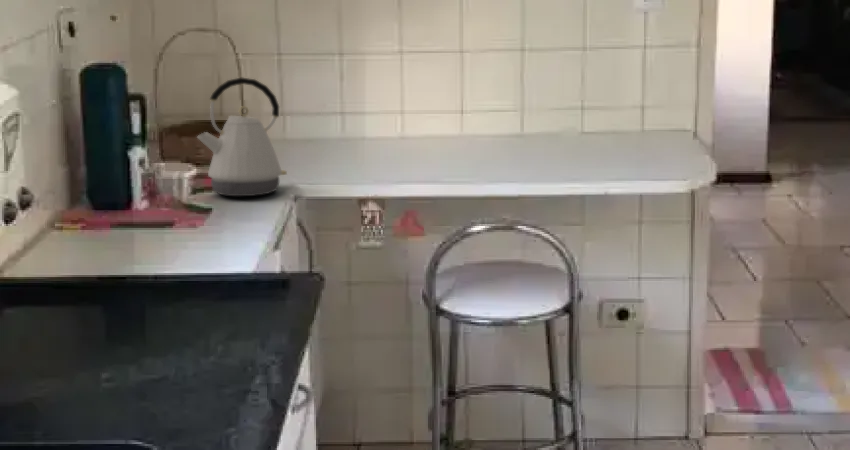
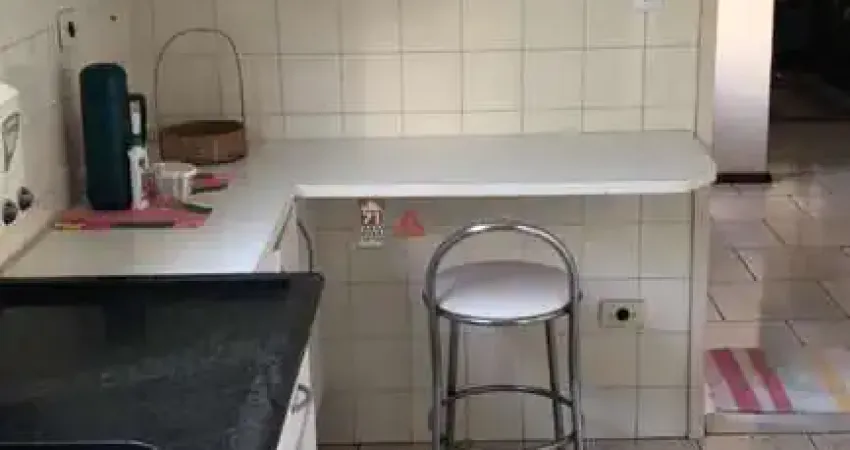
- kettle [196,77,288,197]
